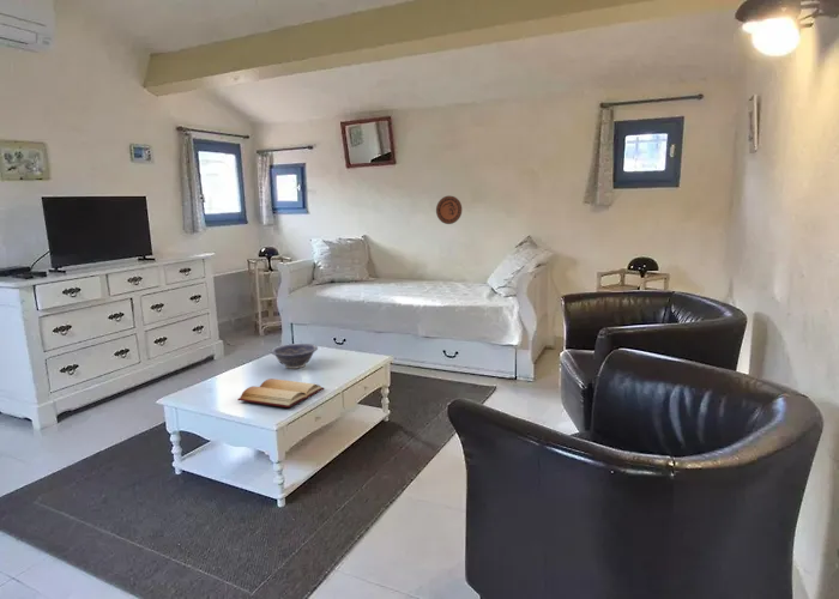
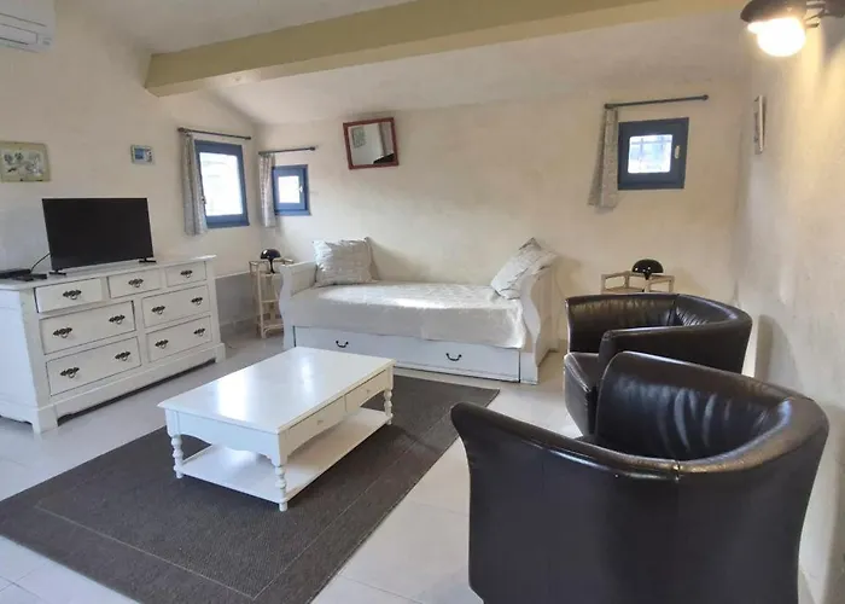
- decorative plate [435,195,463,225]
- bible [236,377,325,409]
- decorative bowl [270,343,319,370]
